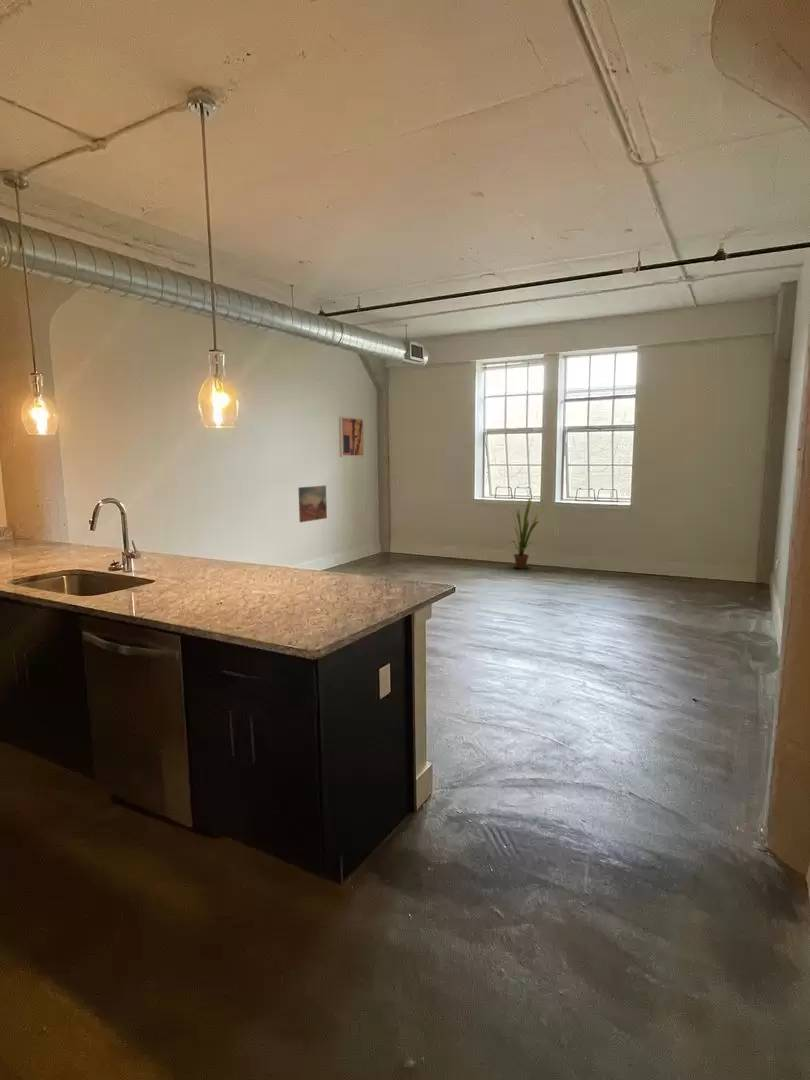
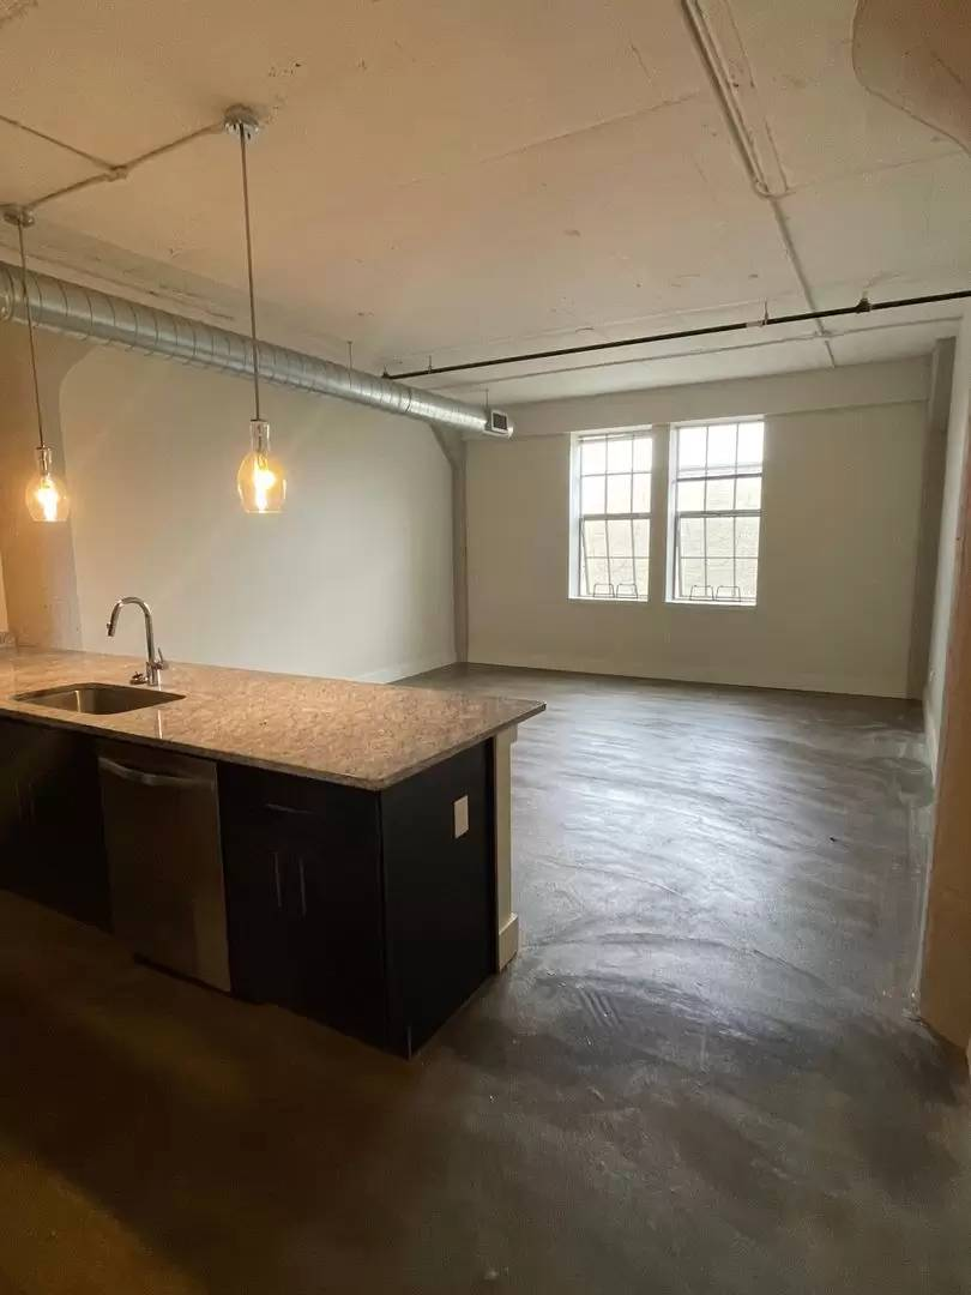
- house plant [504,497,542,569]
- wall art [297,485,328,523]
- wall art [338,415,365,458]
